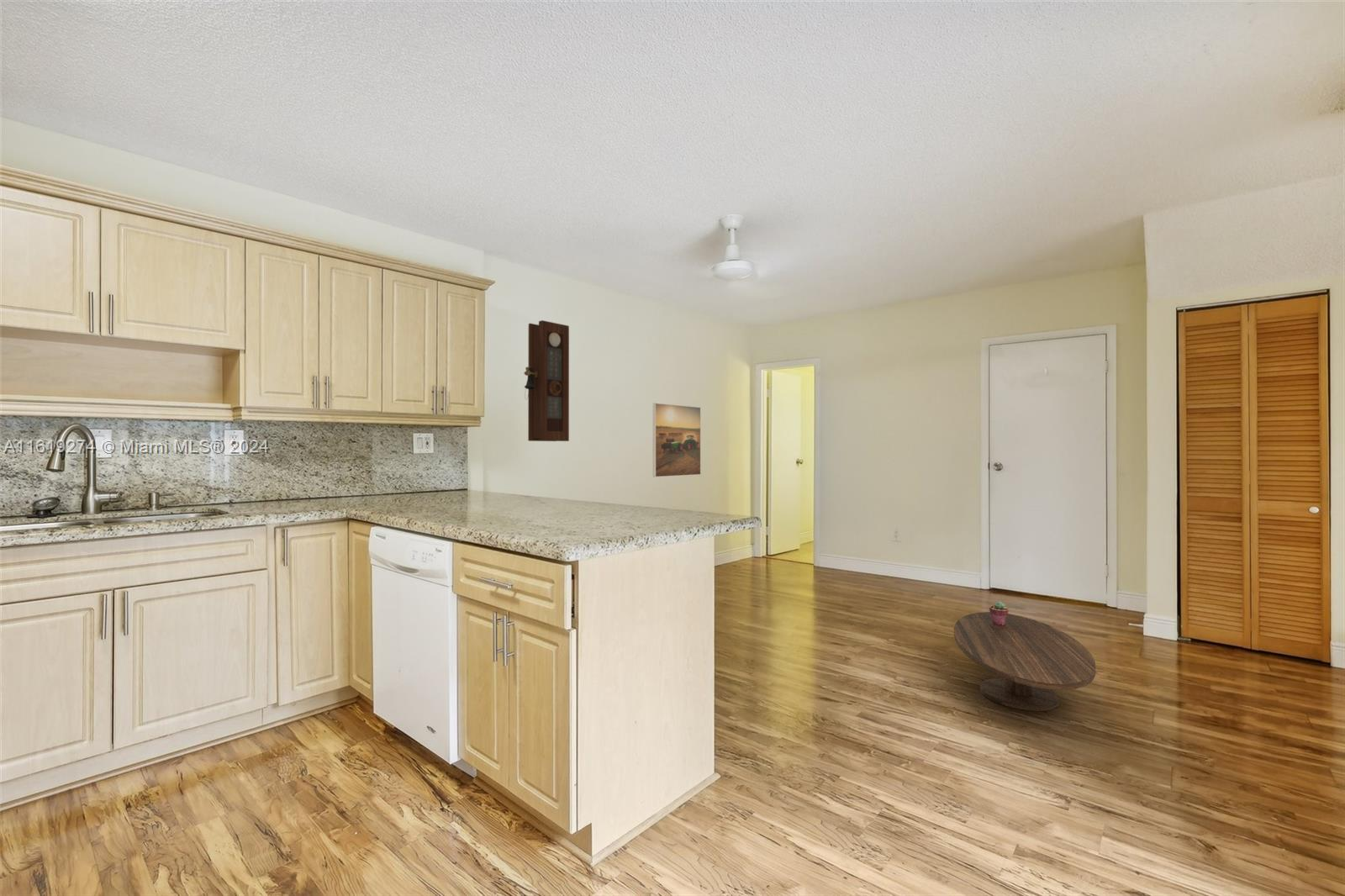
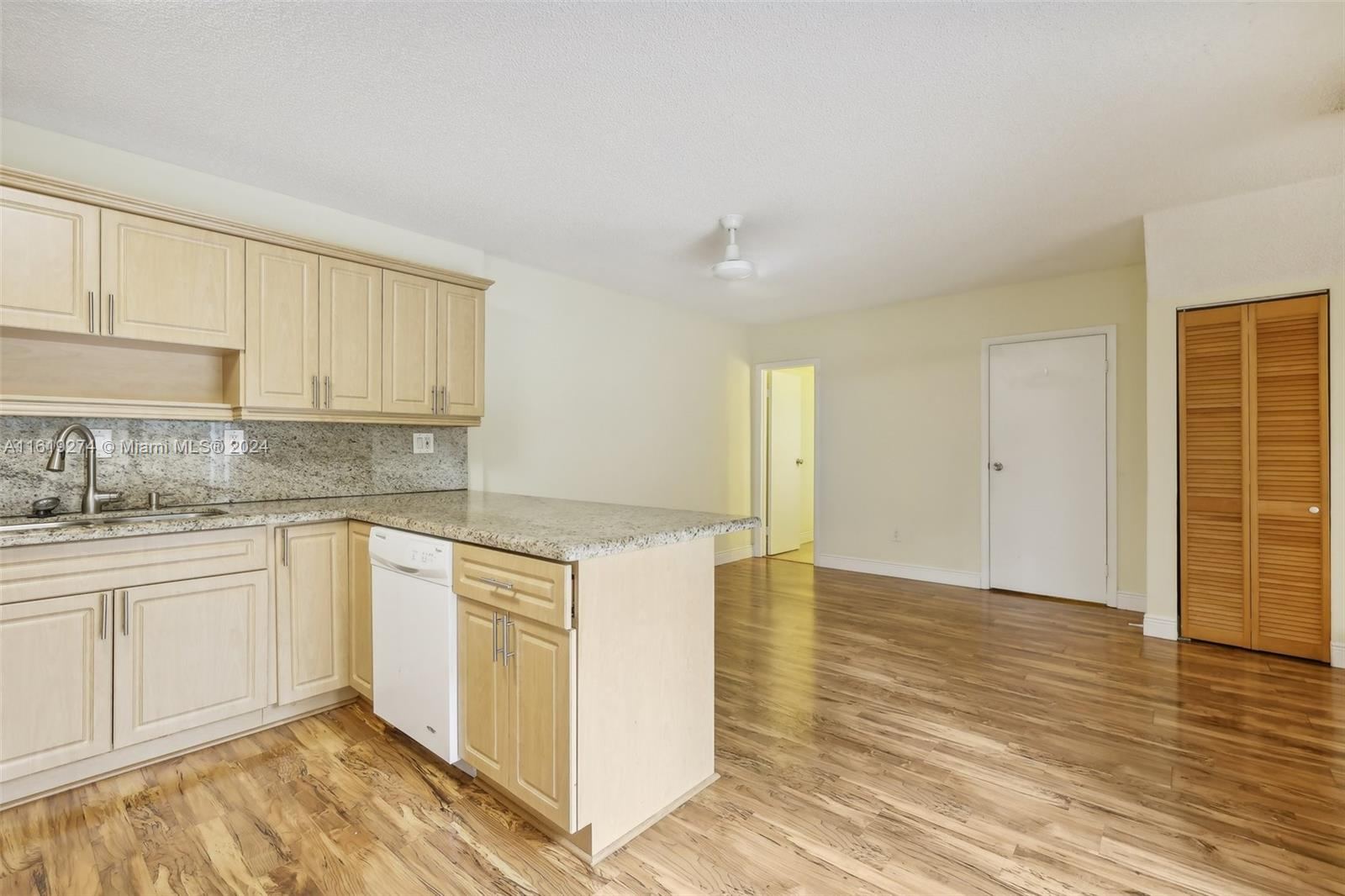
- pendulum clock [524,319,570,442]
- coffee table [953,611,1096,712]
- potted succulent [989,601,1009,625]
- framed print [652,403,701,477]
